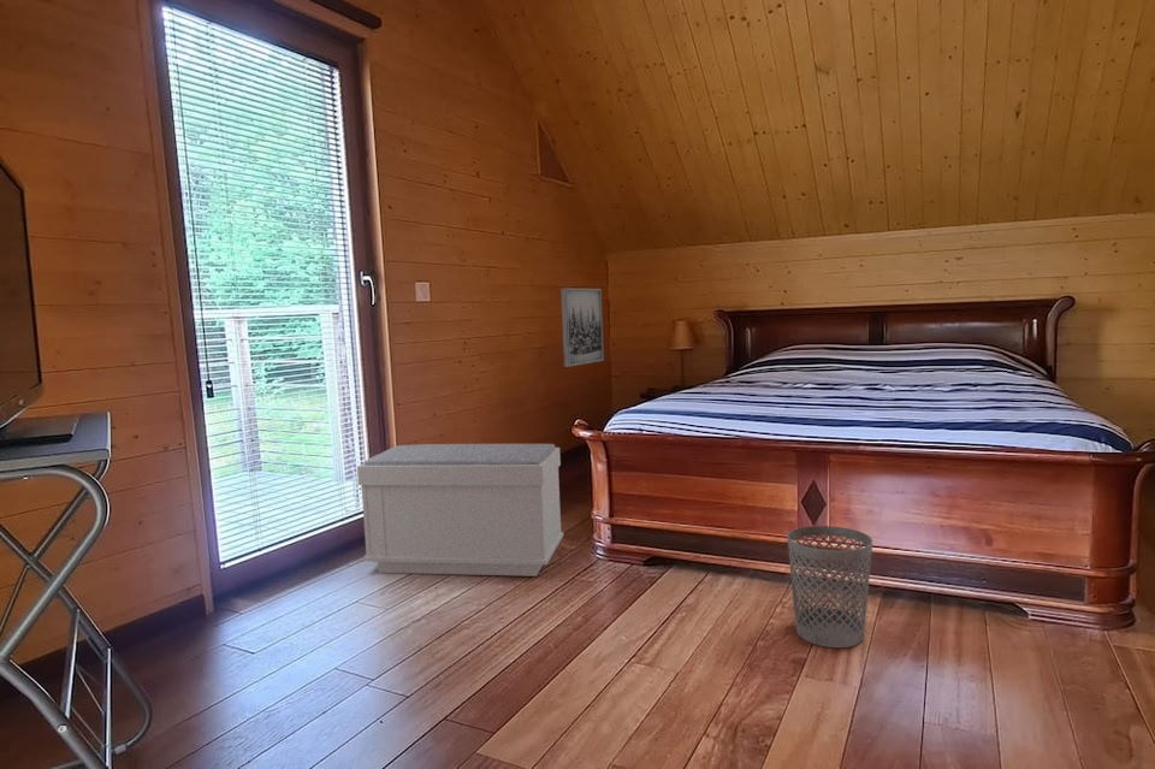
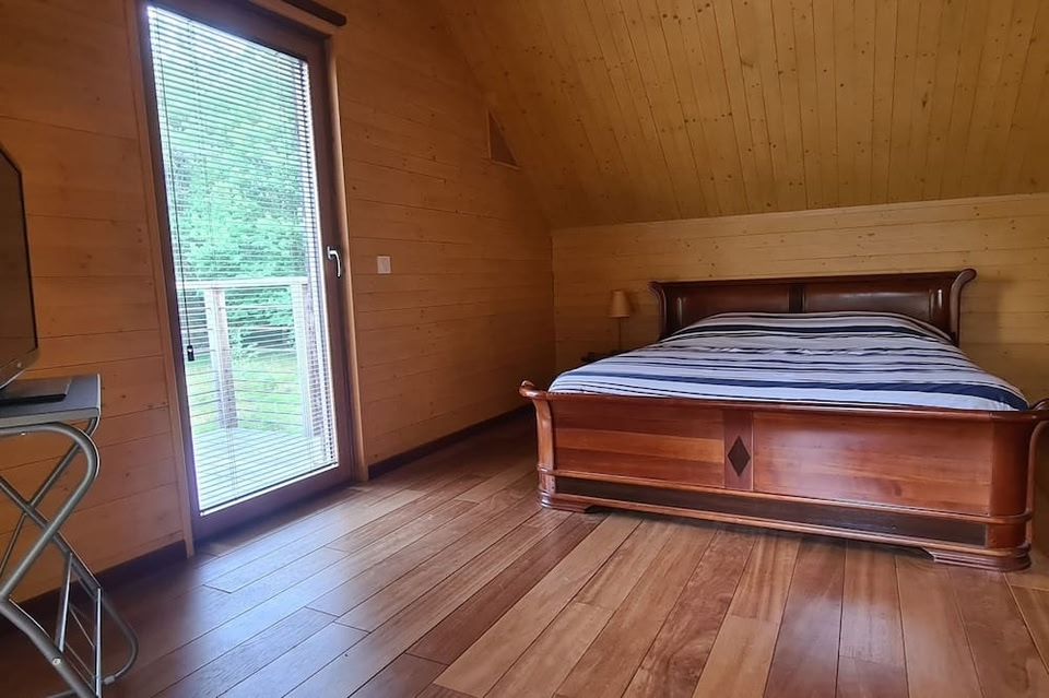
- bench [356,443,564,578]
- wastebasket [786,525,873,649]
- wall art [559,286,605,368]
